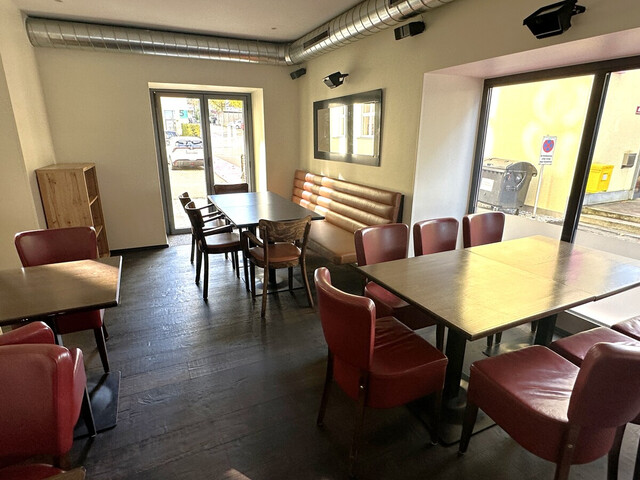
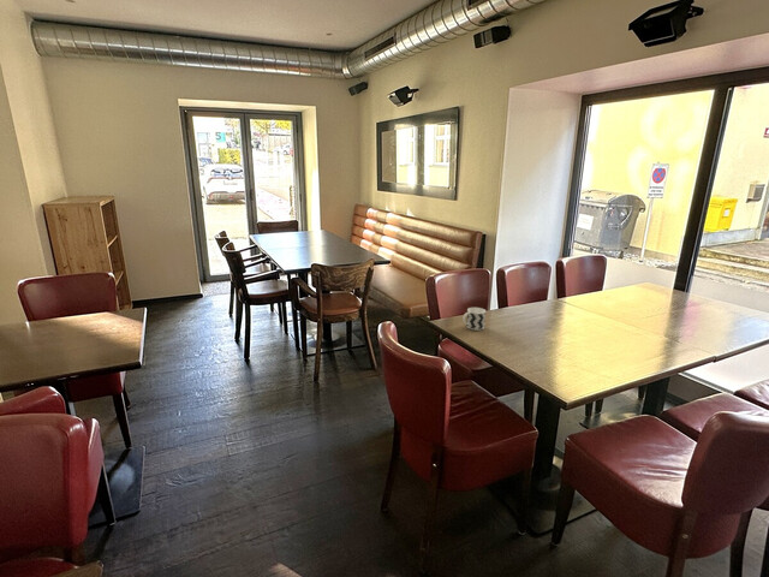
+ cup [461,307,487,332]
